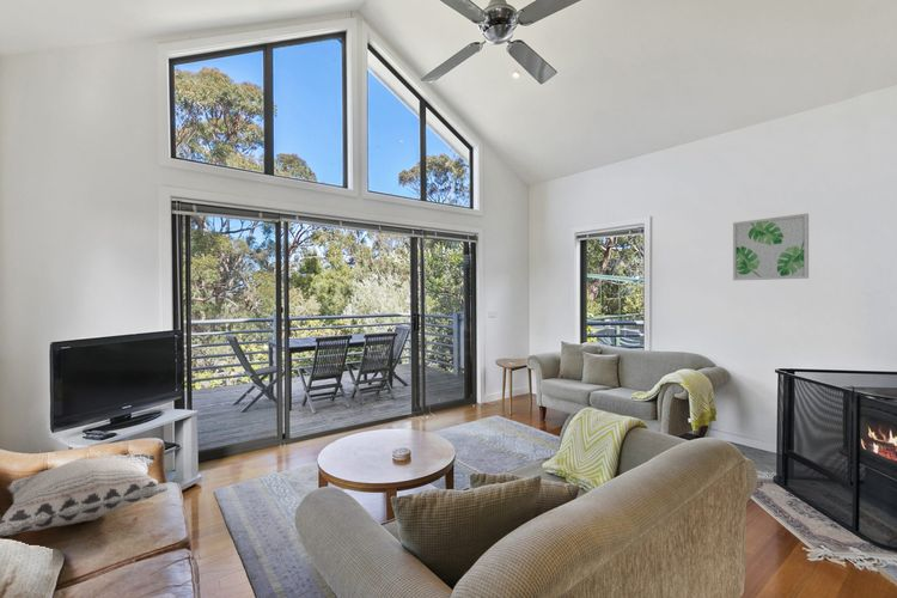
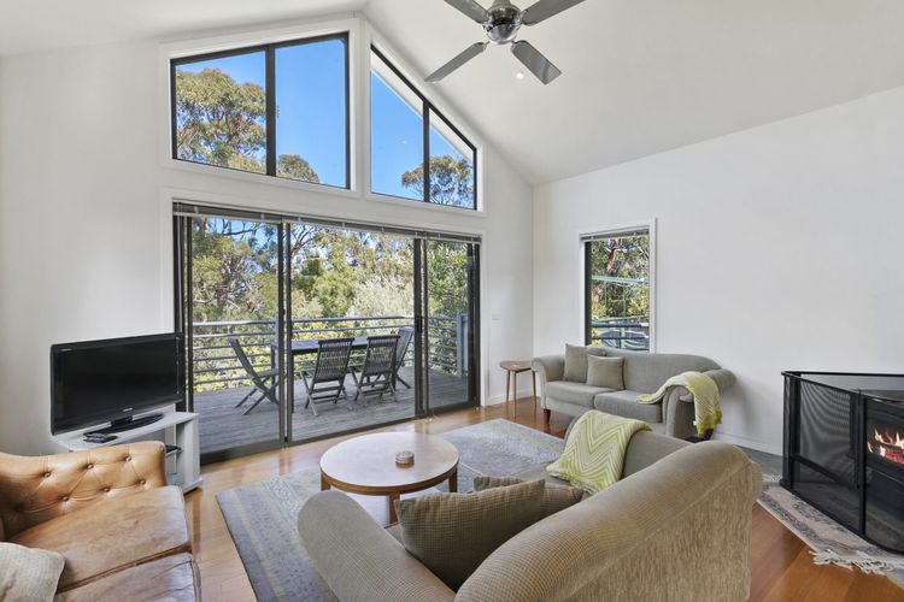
- decorative pillow [0,453,169,537]
- wall art [732,212,810,281]
